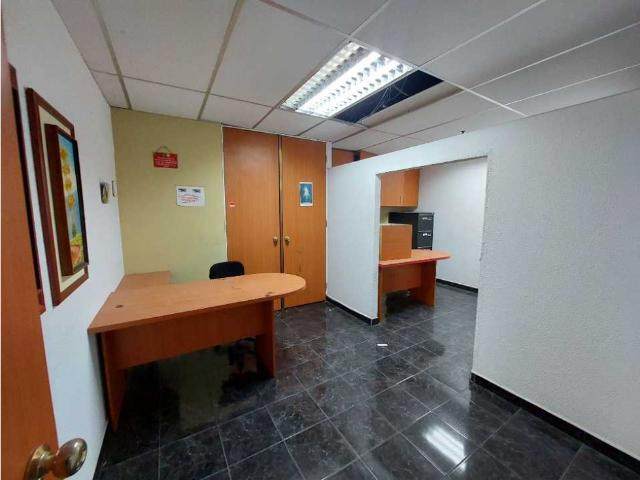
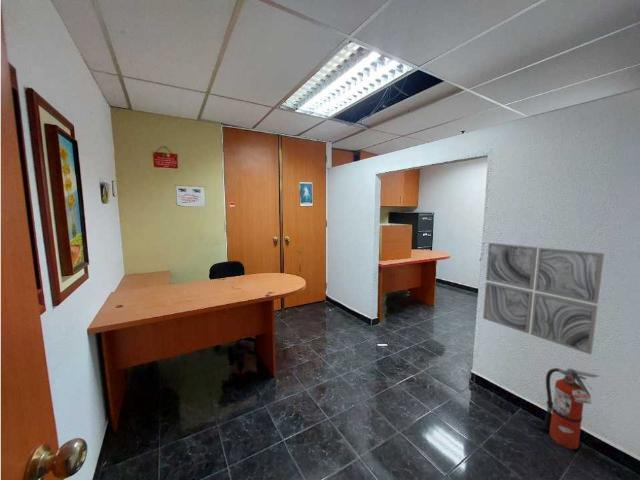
+ wall art [482,241,605,356]
+ fire extinguisher [542,367,600,450]
